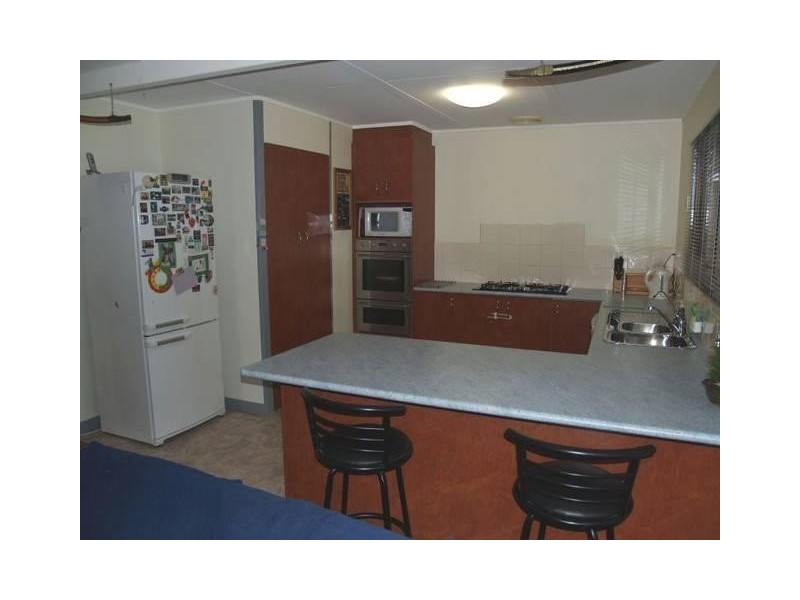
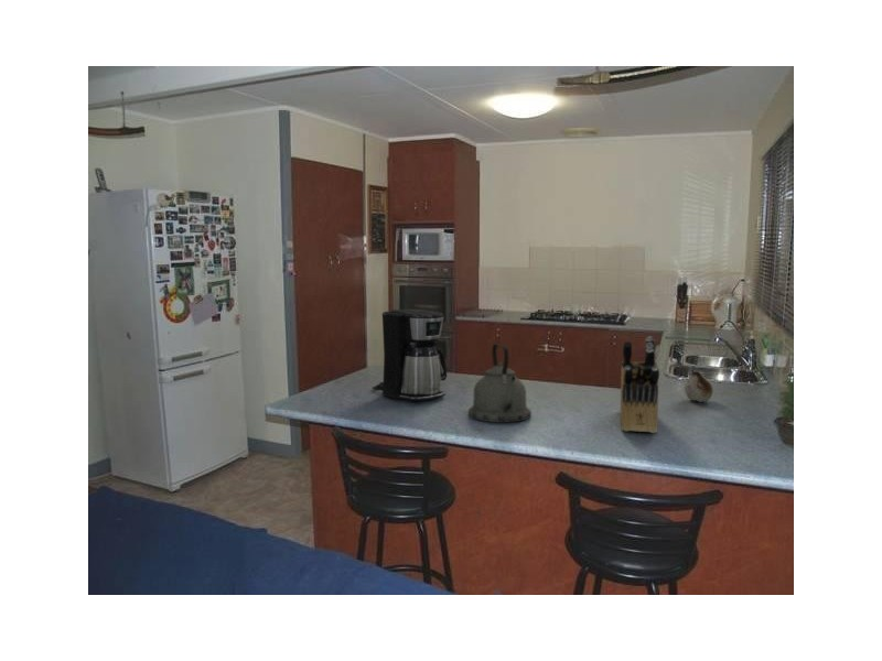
+ coffee maker [372,308,448,402]
+ knife block [620,336,660,434]
+ kettle [467,343,533,423]
+ fruit [684,369,714,403]
